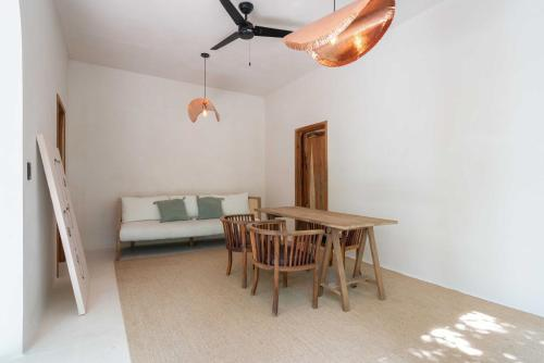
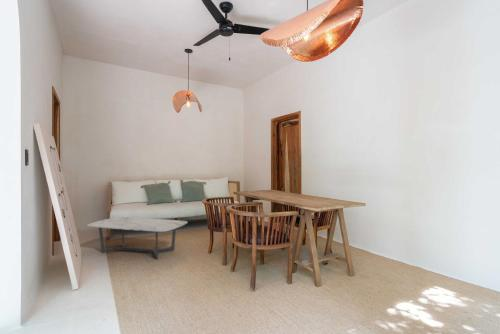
+ coffee table [86,216,188,260]
